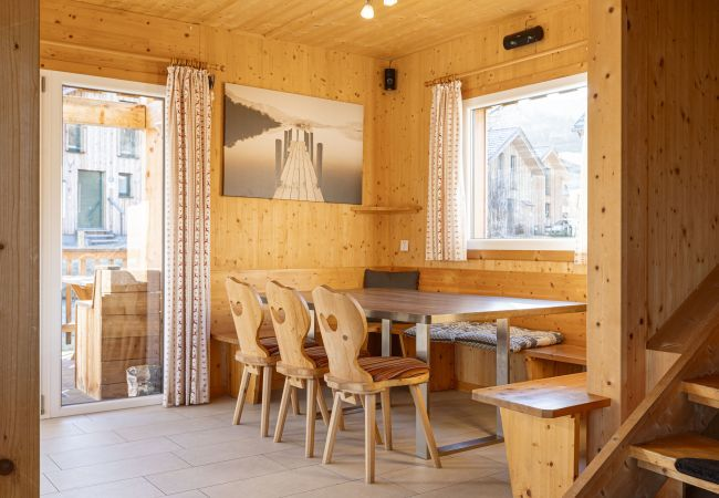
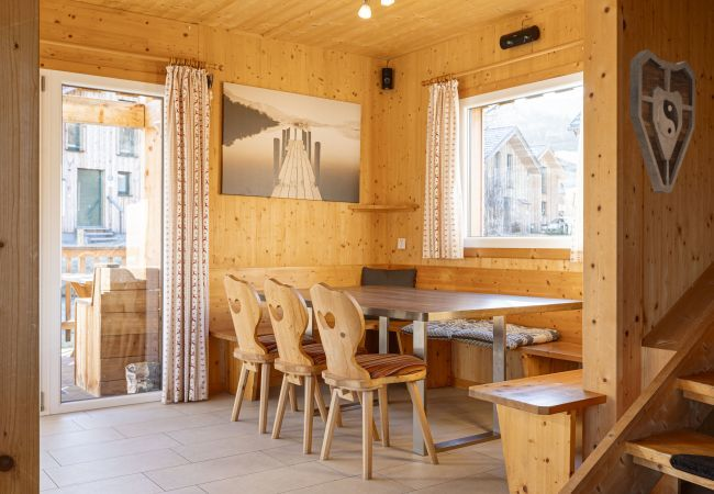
+ decorative shield [628,48,696,194]
